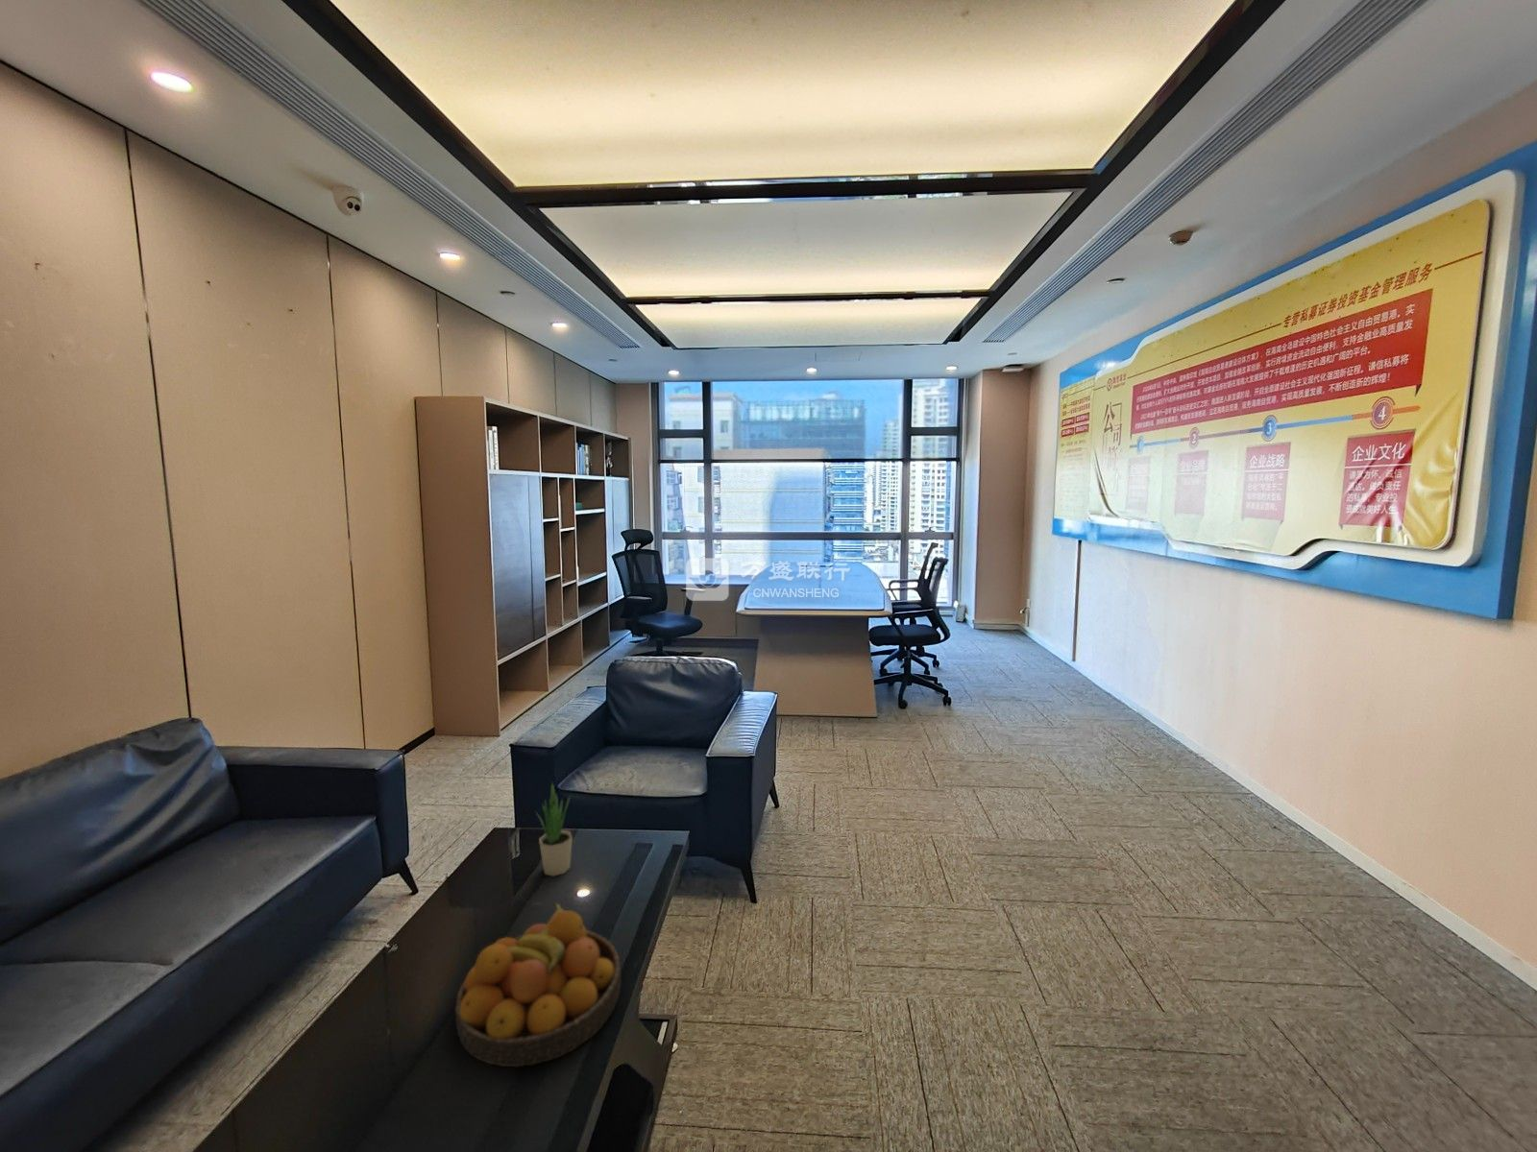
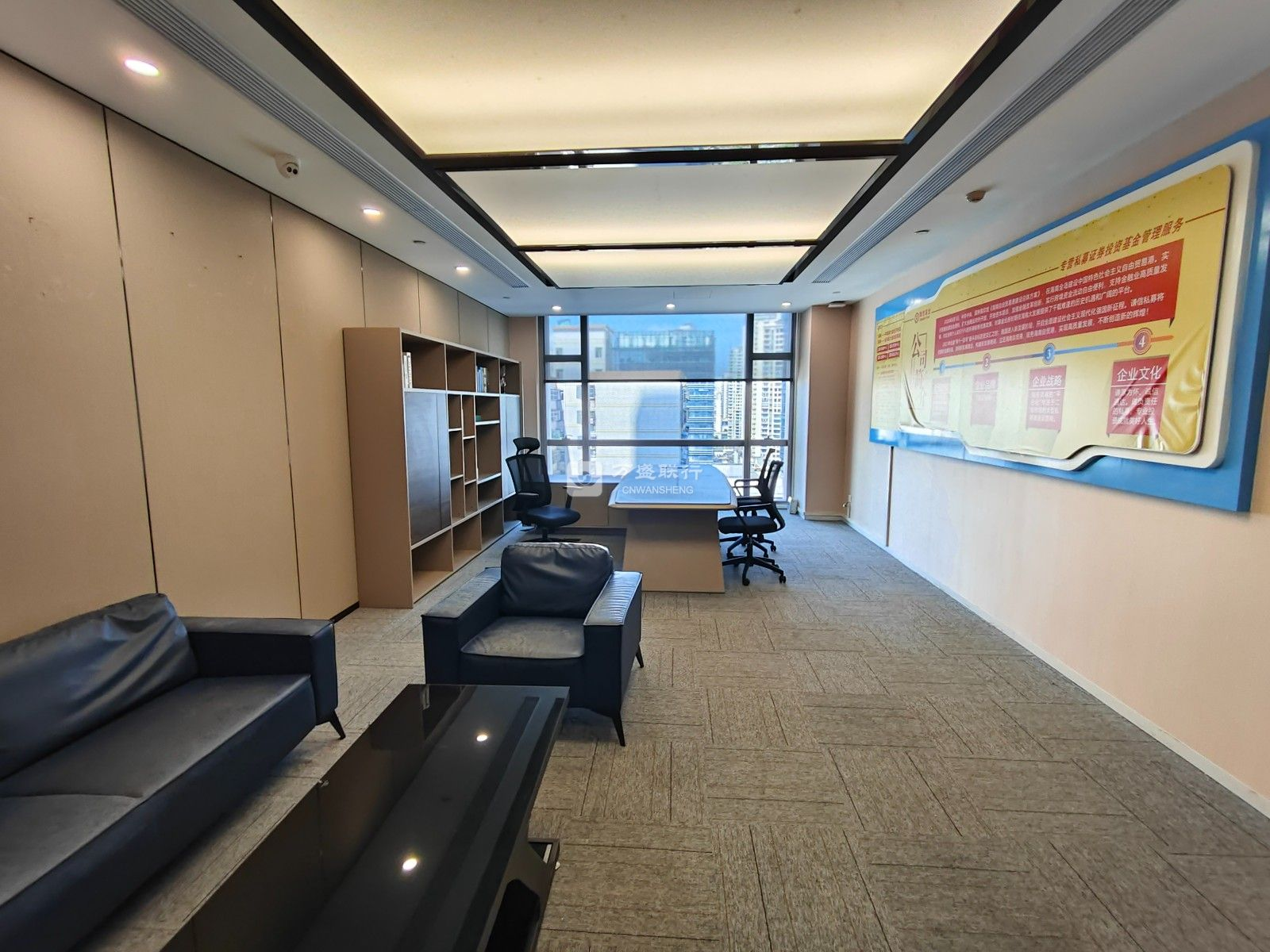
- fruit bowl [454,902,622,1067]
- potted plant [535,779,574,877]
